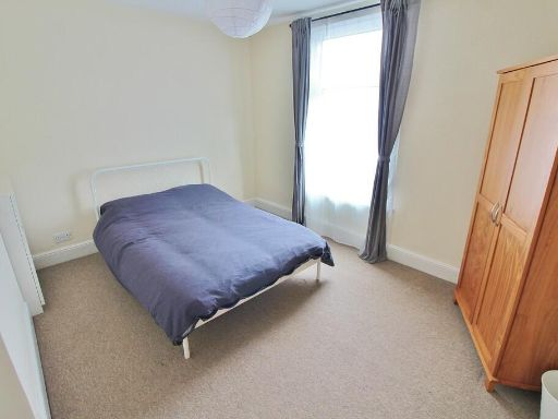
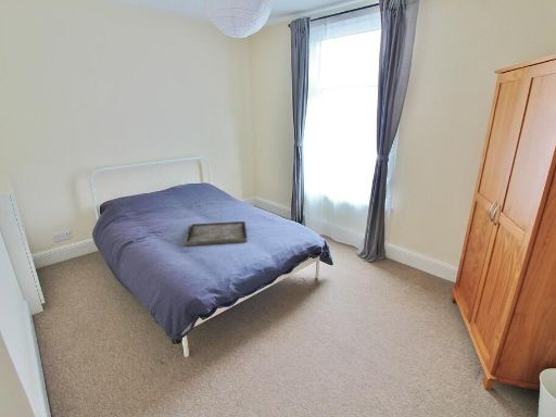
+ serving tray [185,220,249,247]
